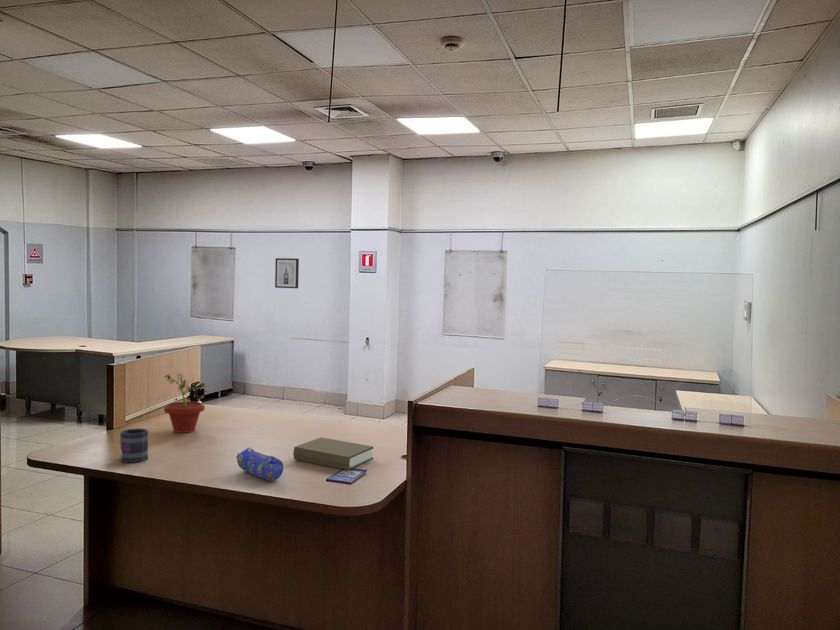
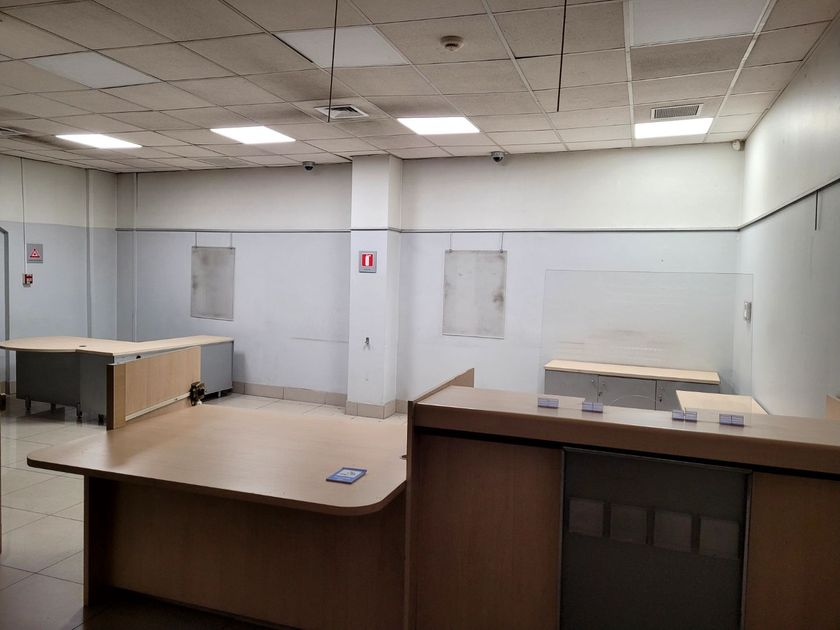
- wall art [274,257,300,289]
- book [292,436,374,471]
- pencil case [235,446,284,482]
- mug [119,427,149,464]
- potted plant [163,371,206,434]
